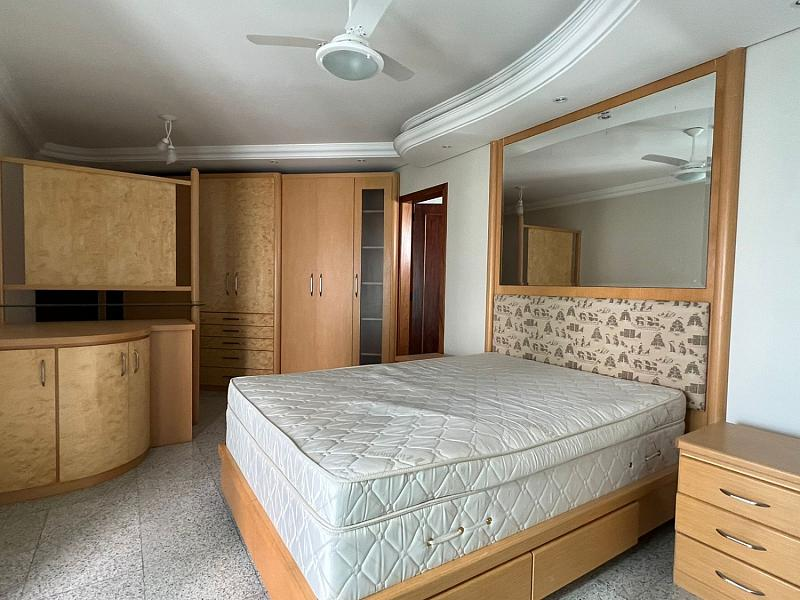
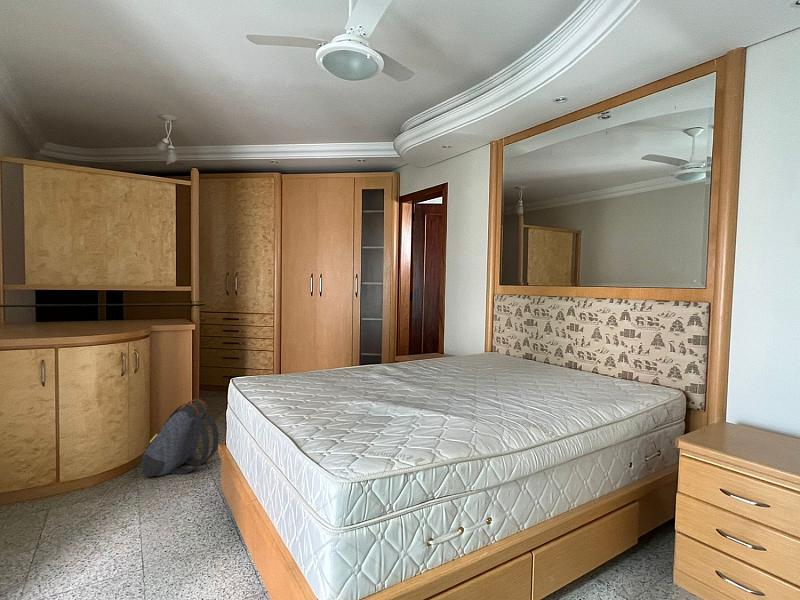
+ backpack [140,398,220,478]
